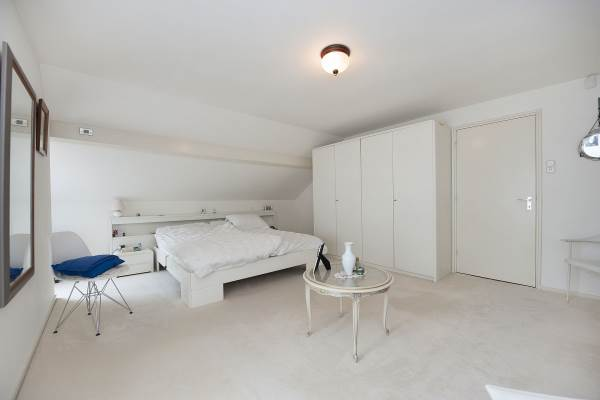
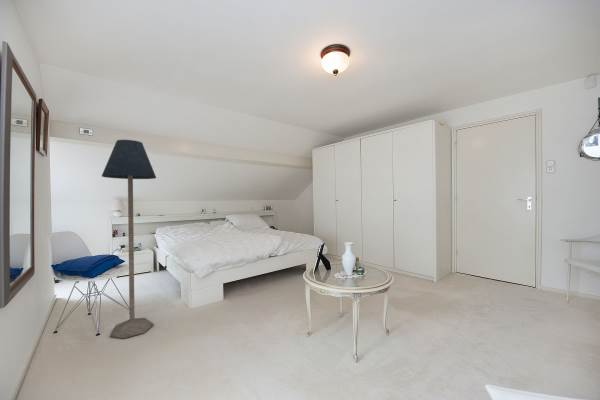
+ floor lamp [101,139,157,339]
